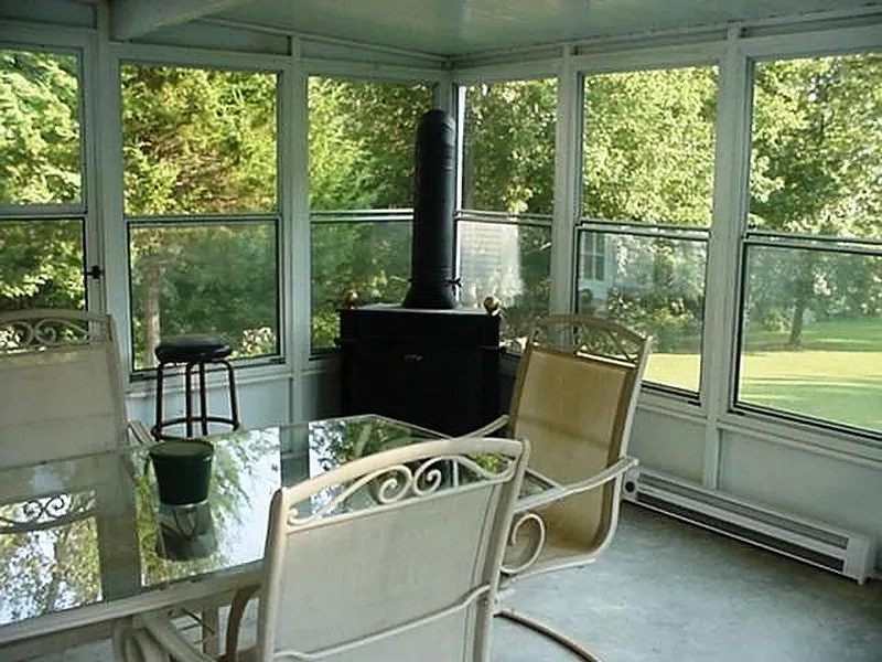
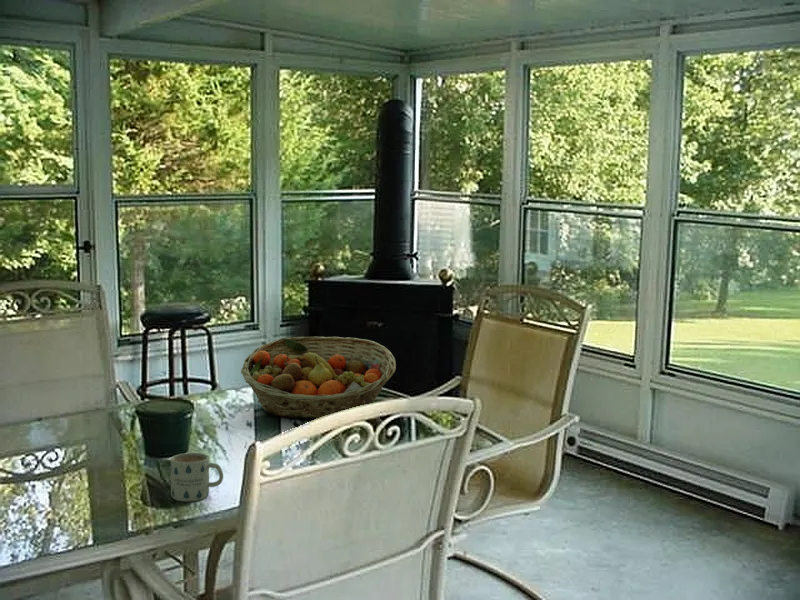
+ mug [170,452,224,503]
+ fruit basket [240,336,397,420]
